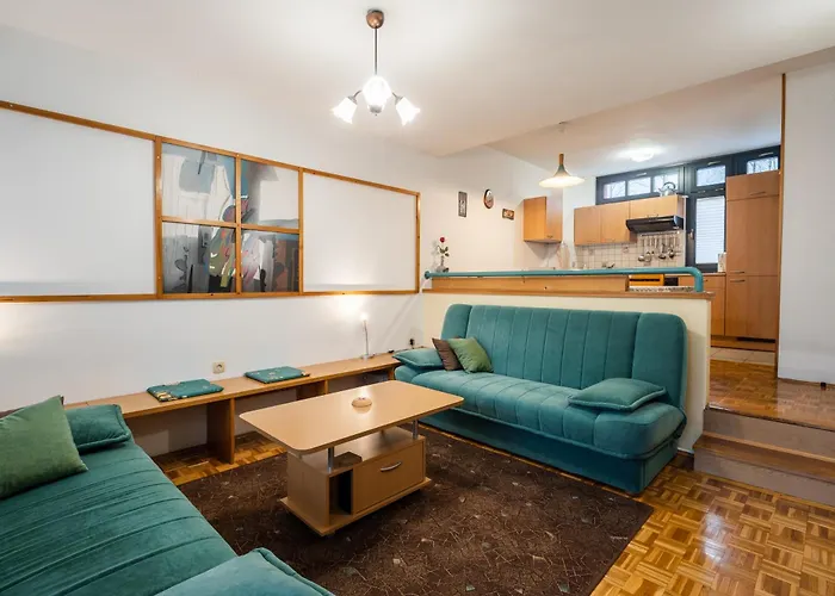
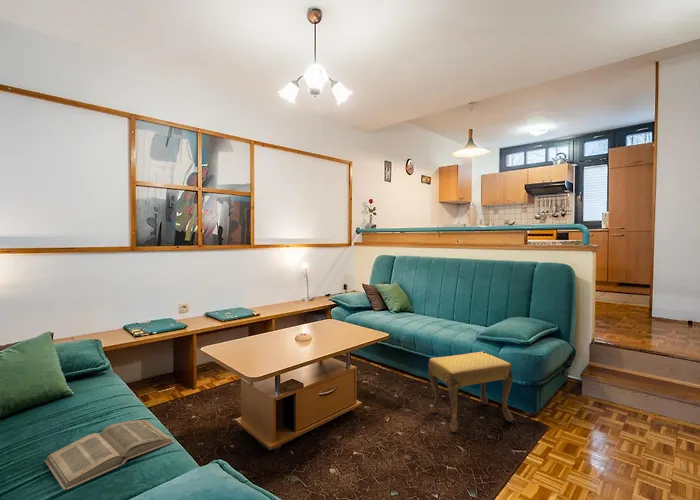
+ footstool [427,351,514,433]
+ book [44,419,175,492]
